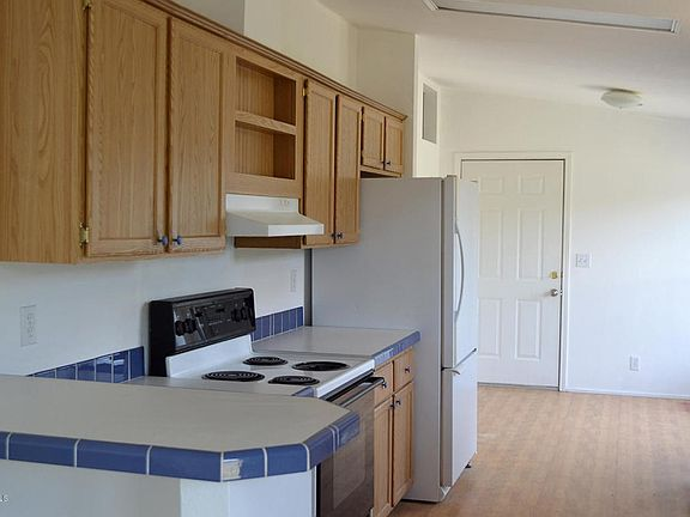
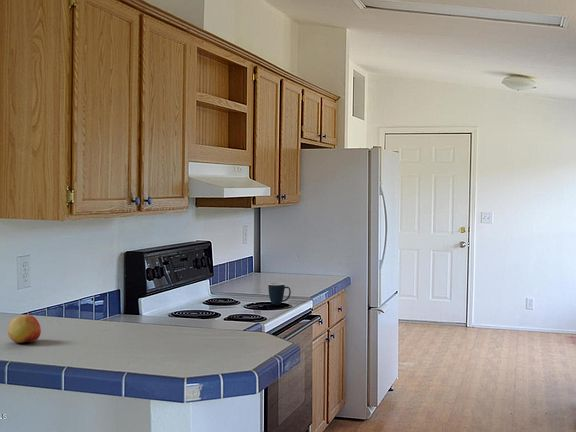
+ mug [267,282,292,306]
+ apple [7,314,42,344]
